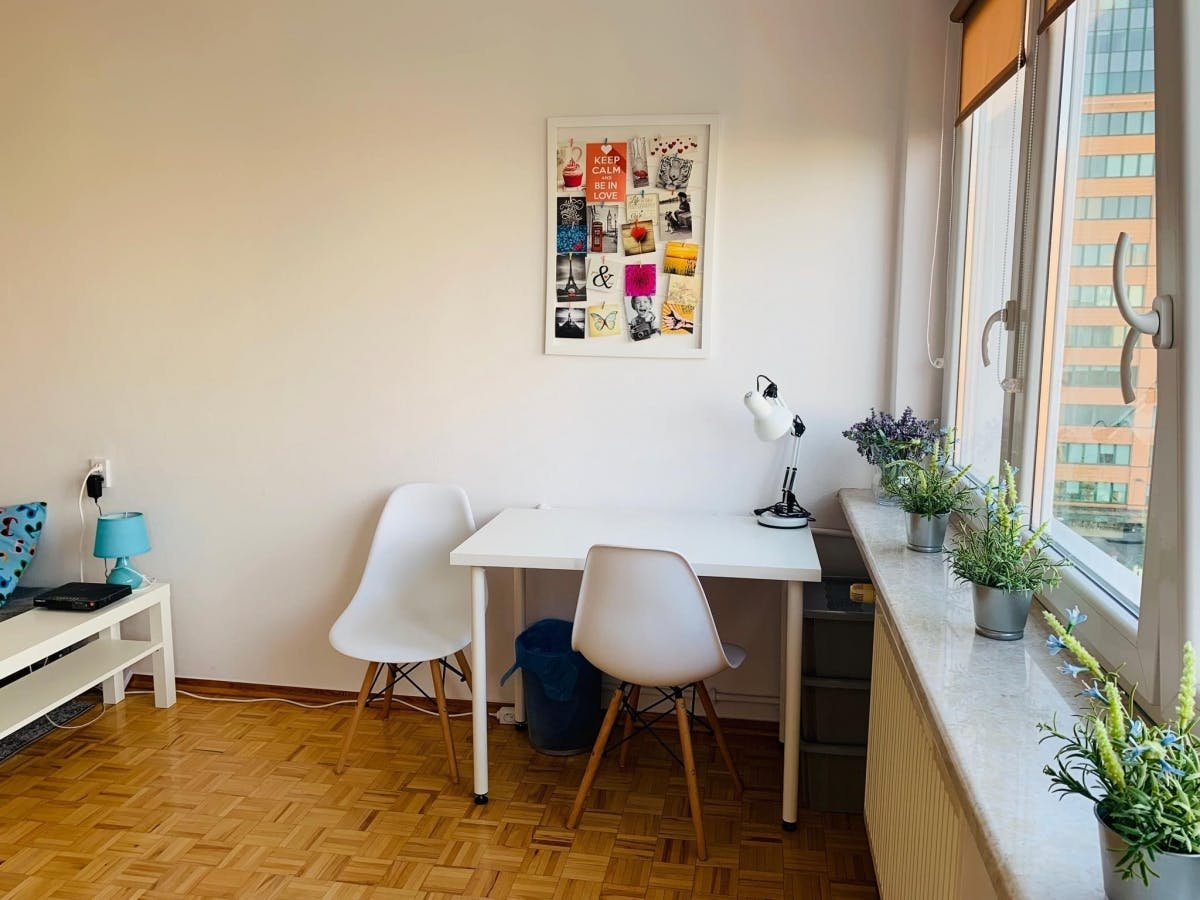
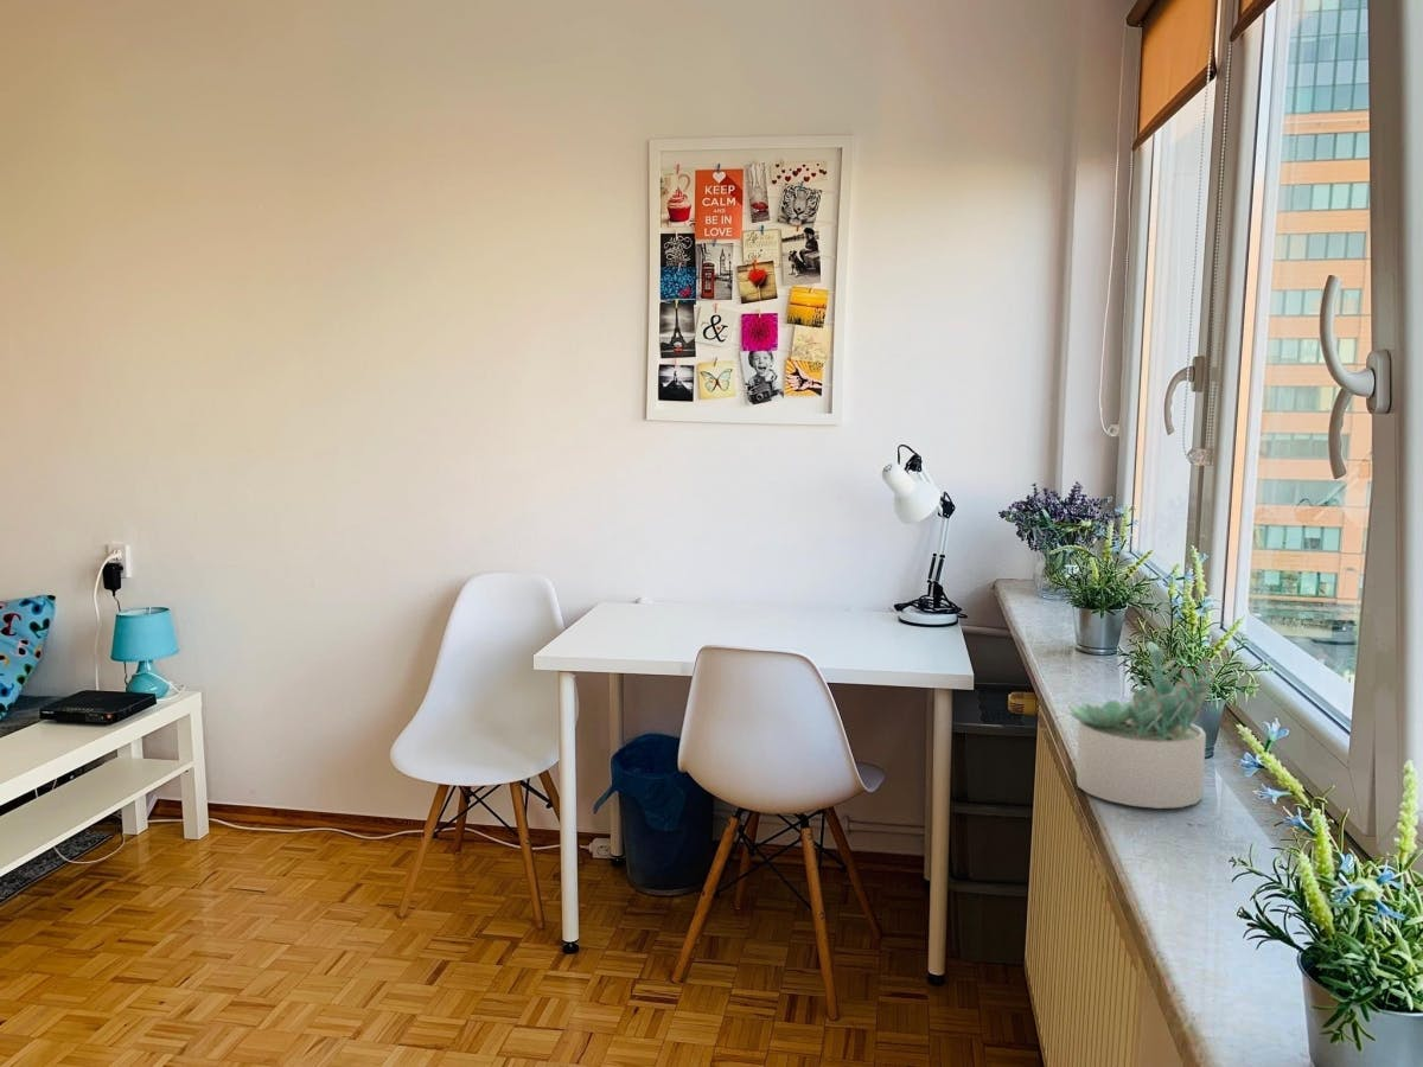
+ succulent plant [1067,640,1215,810]
